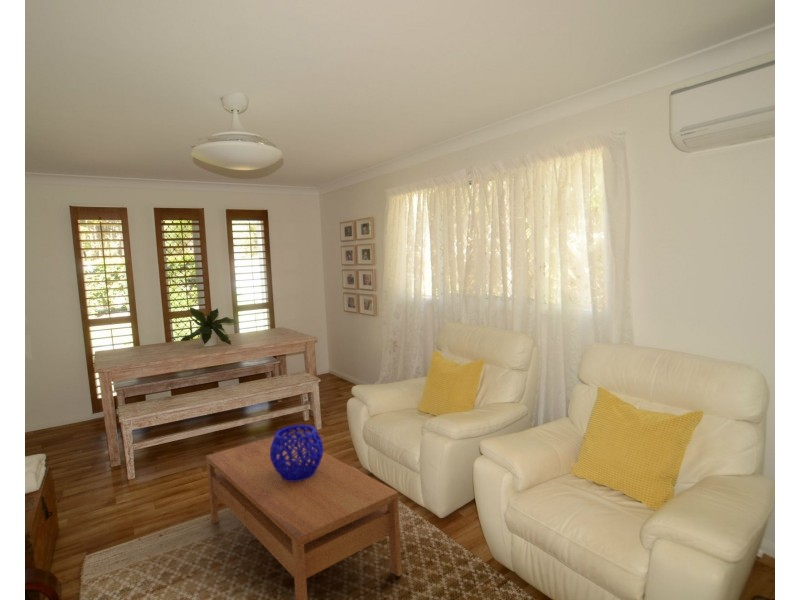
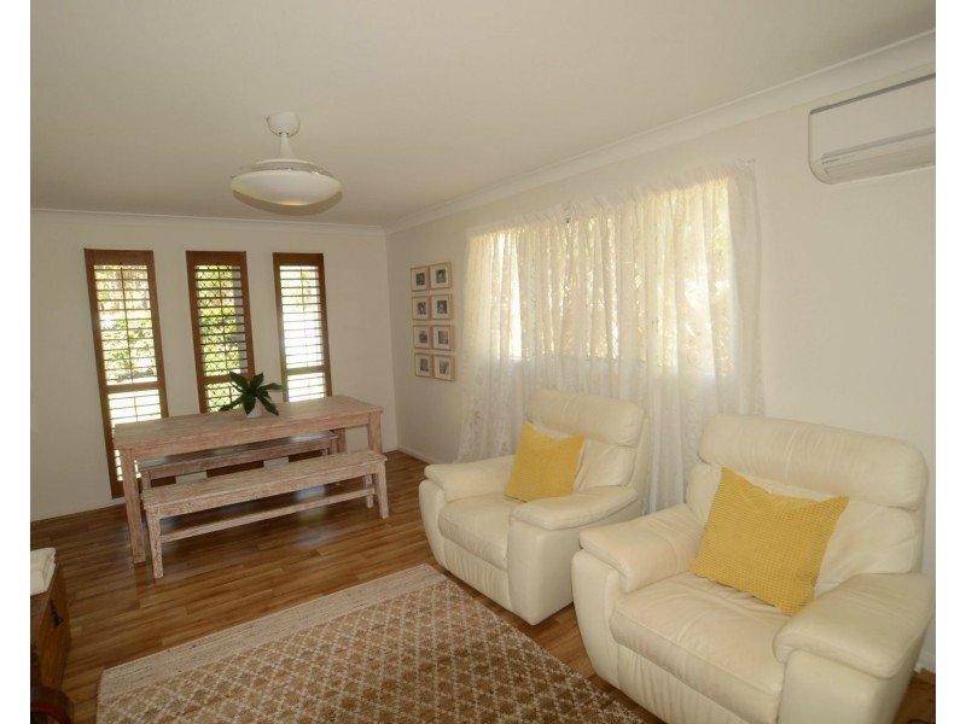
- decorative bowl [270,424,324,481]
- coffee table [205,433,403,600]
